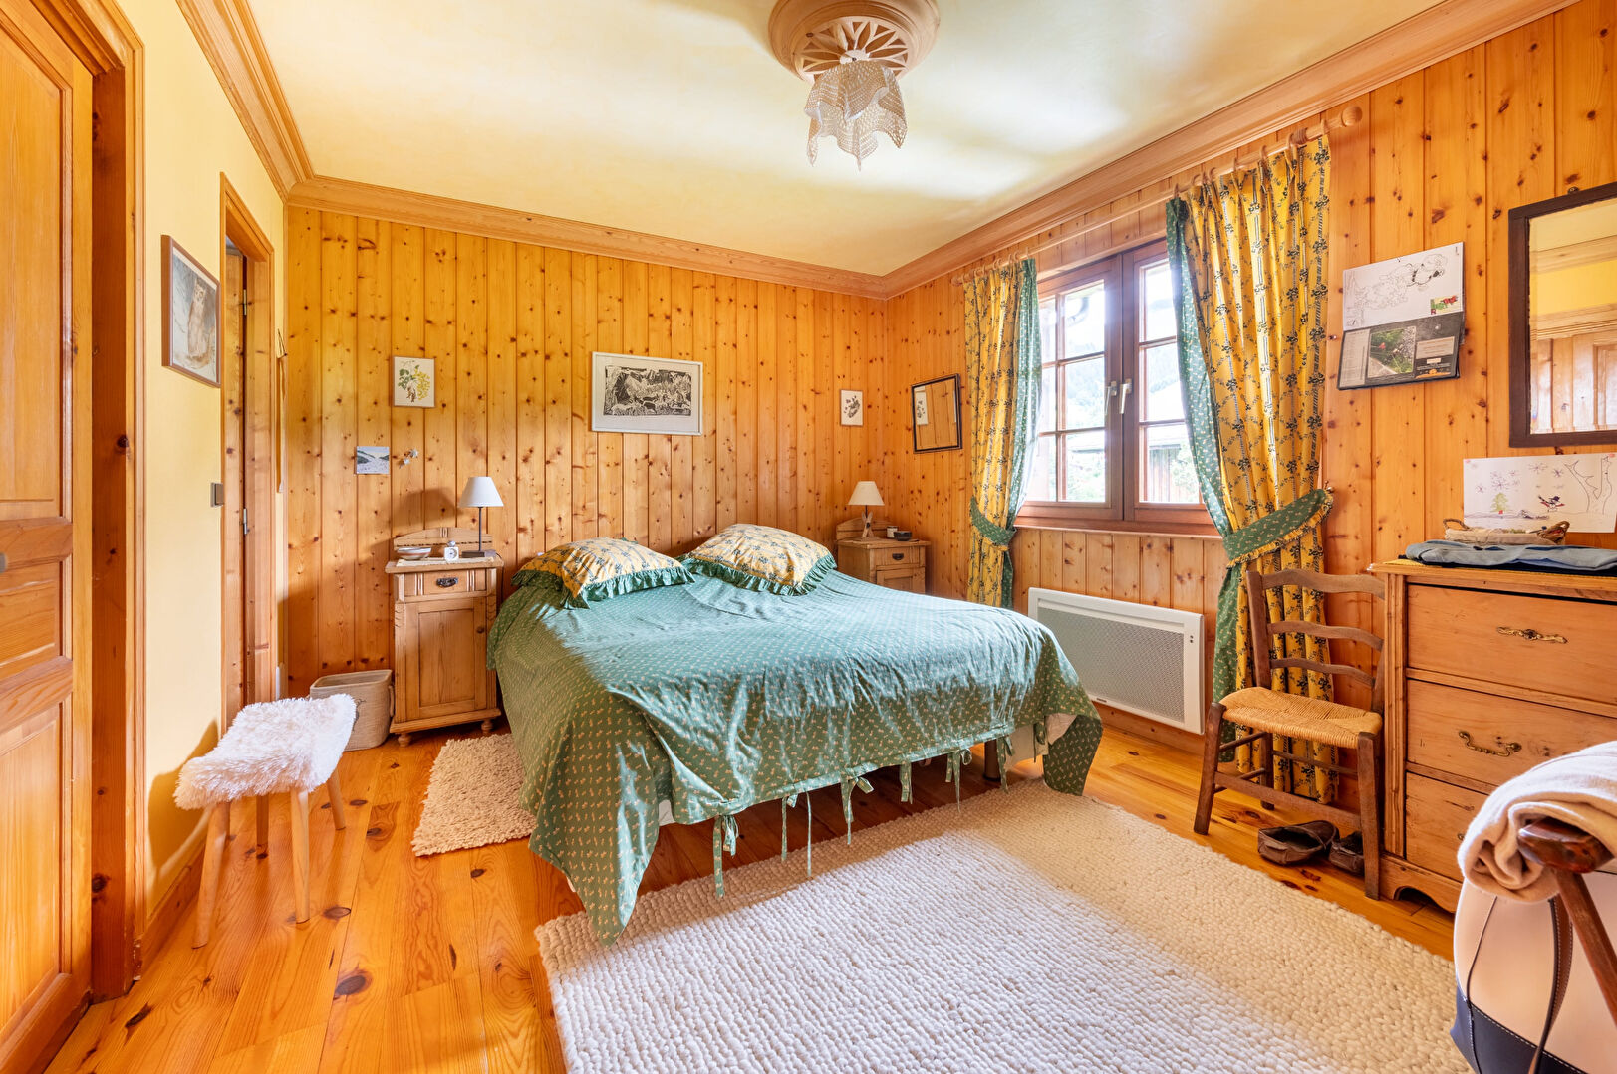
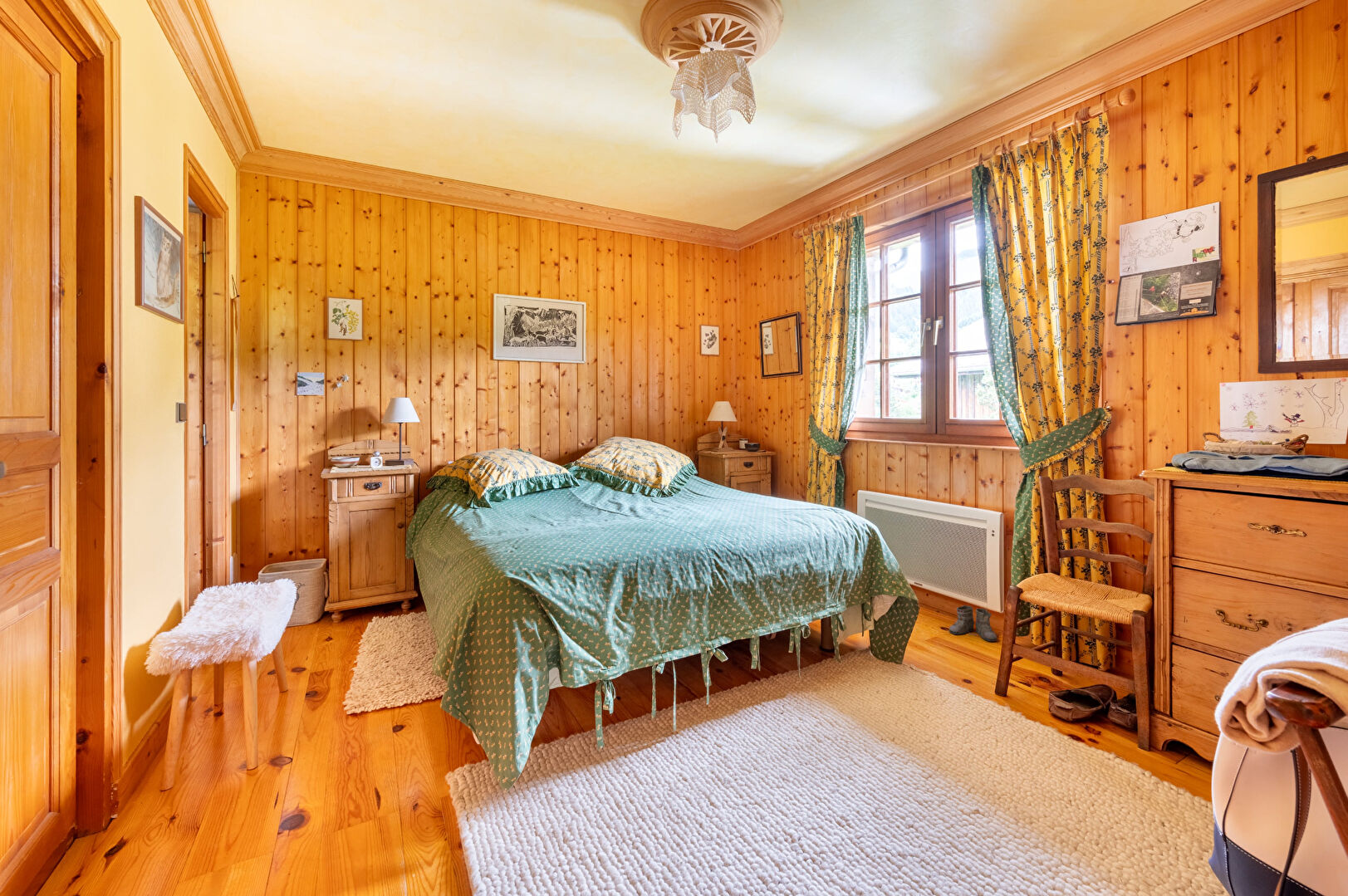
+ boots [949,605,998,642]
